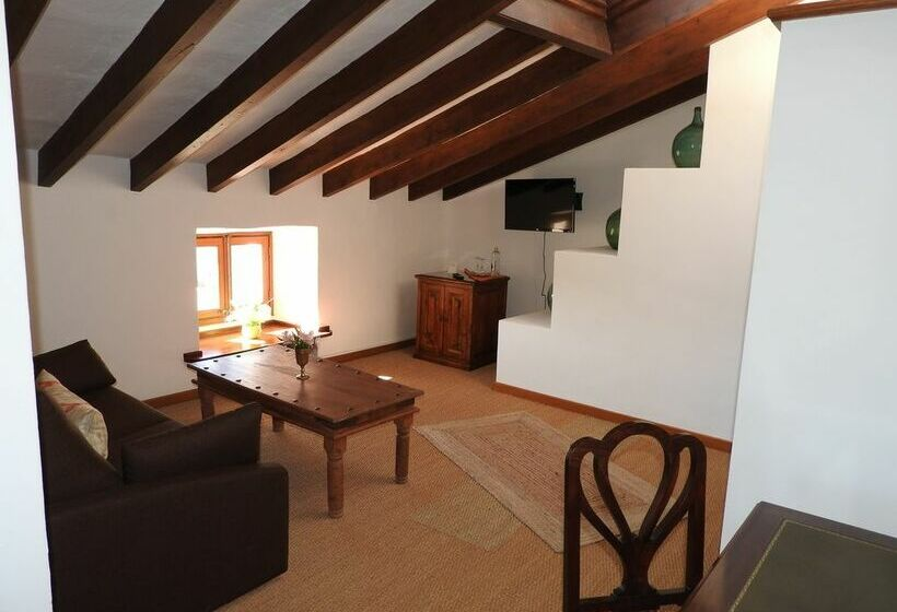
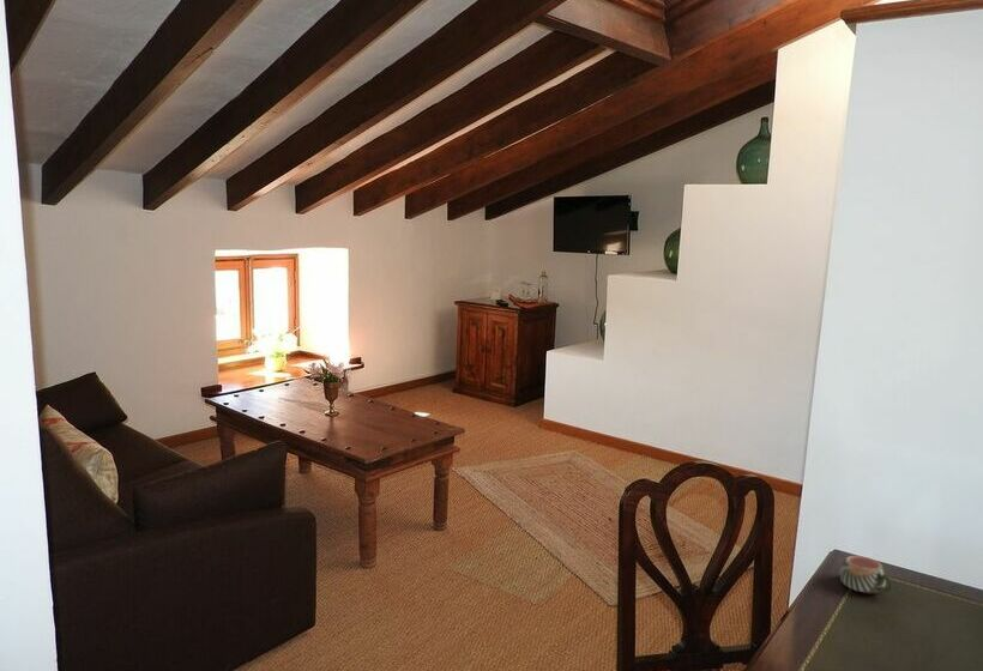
+ mug [839,555,893,594]
